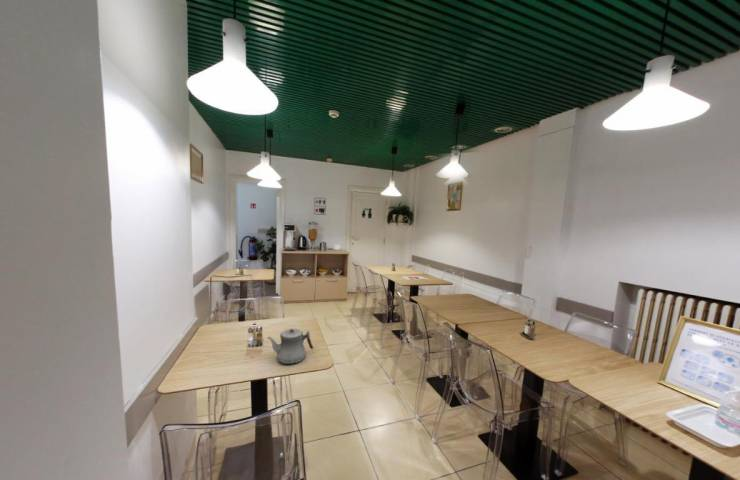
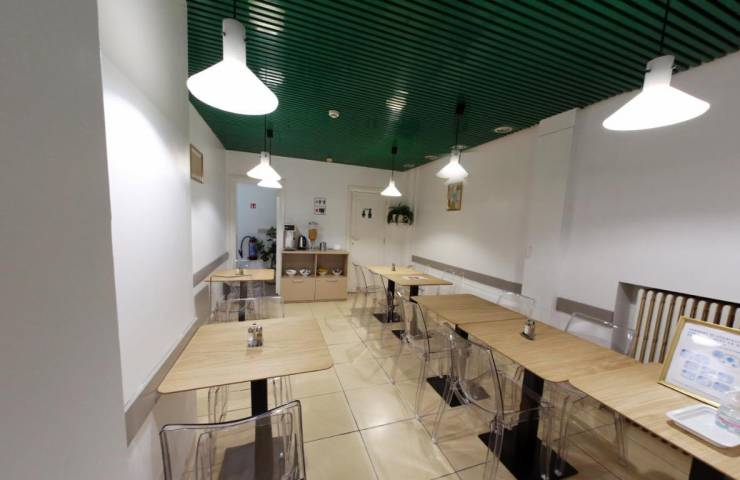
- teapot [266,328,314,365]
